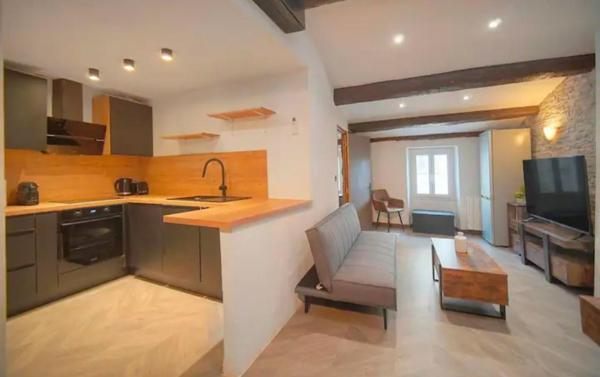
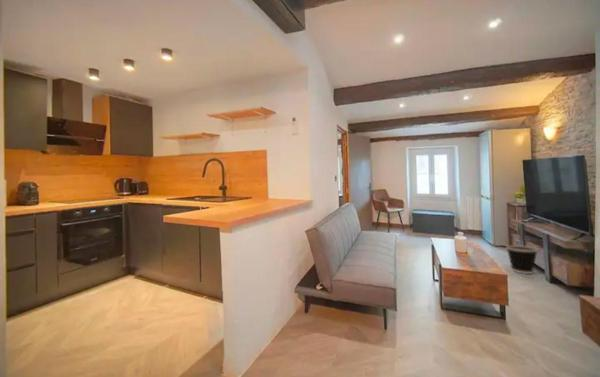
+ wastebasket [505,244,539,275]
